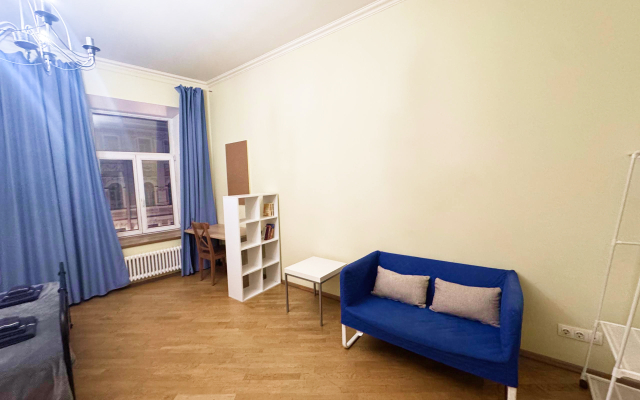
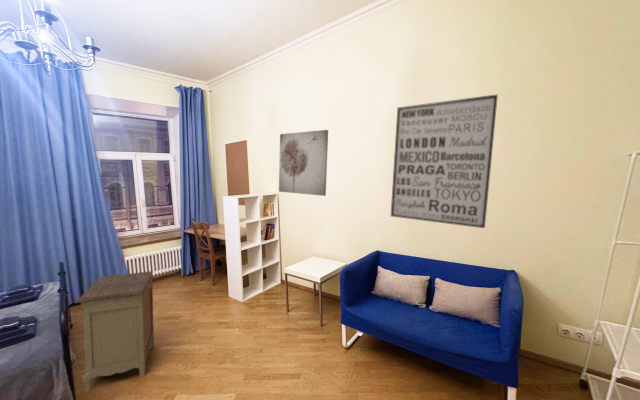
+ wall art [278,129,329,197]
+ wall art [390,94,499,229]
+ nightstand [74,270,155,393]
